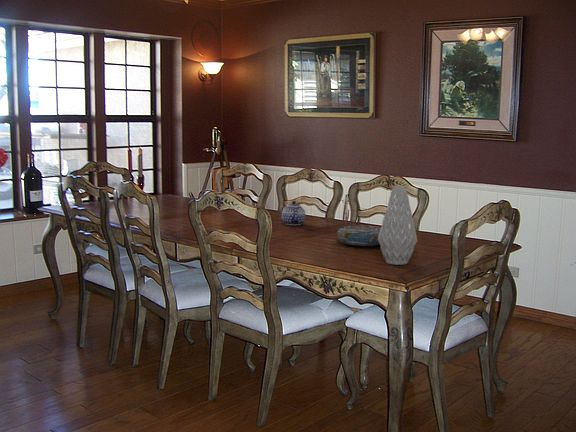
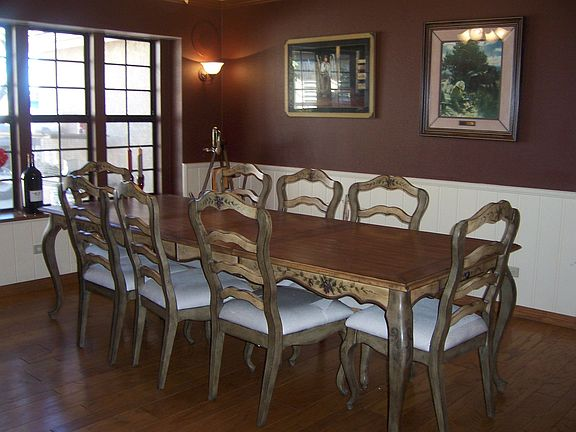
- vase [378,185,418,266]
- teapot [281,200,306,226]
- decorative bowl [336,224,381,247]
